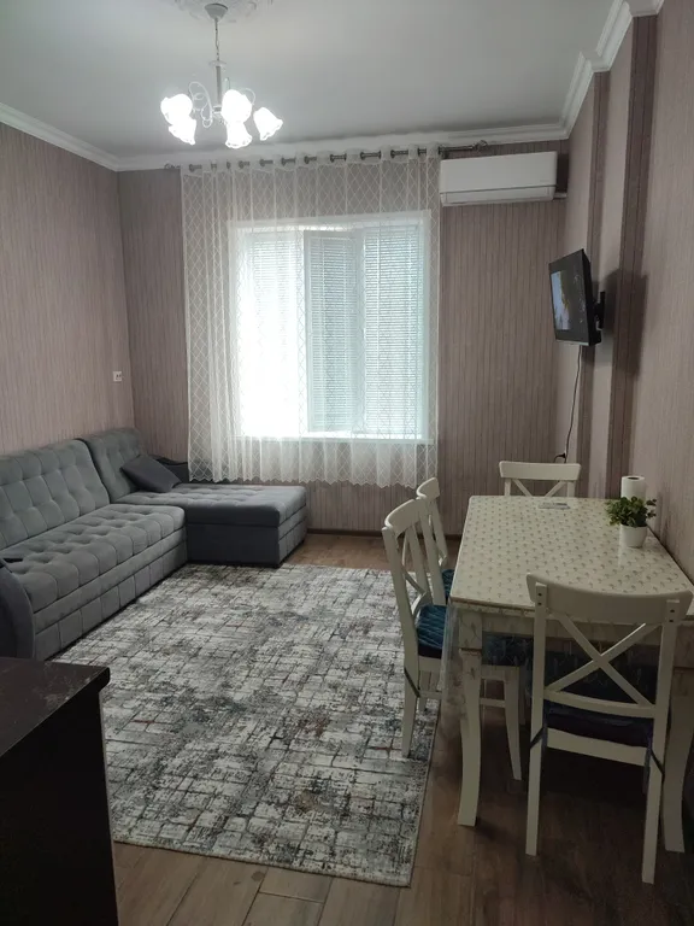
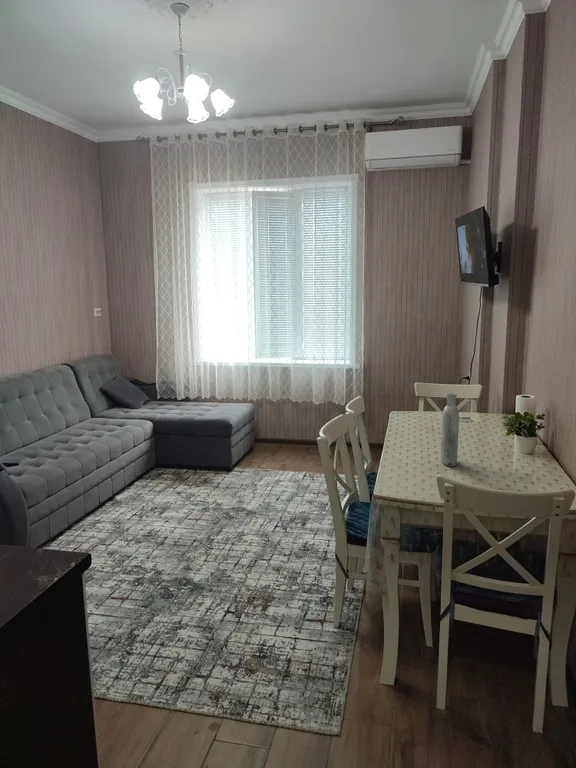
+ bottle [440,392,460,467]
